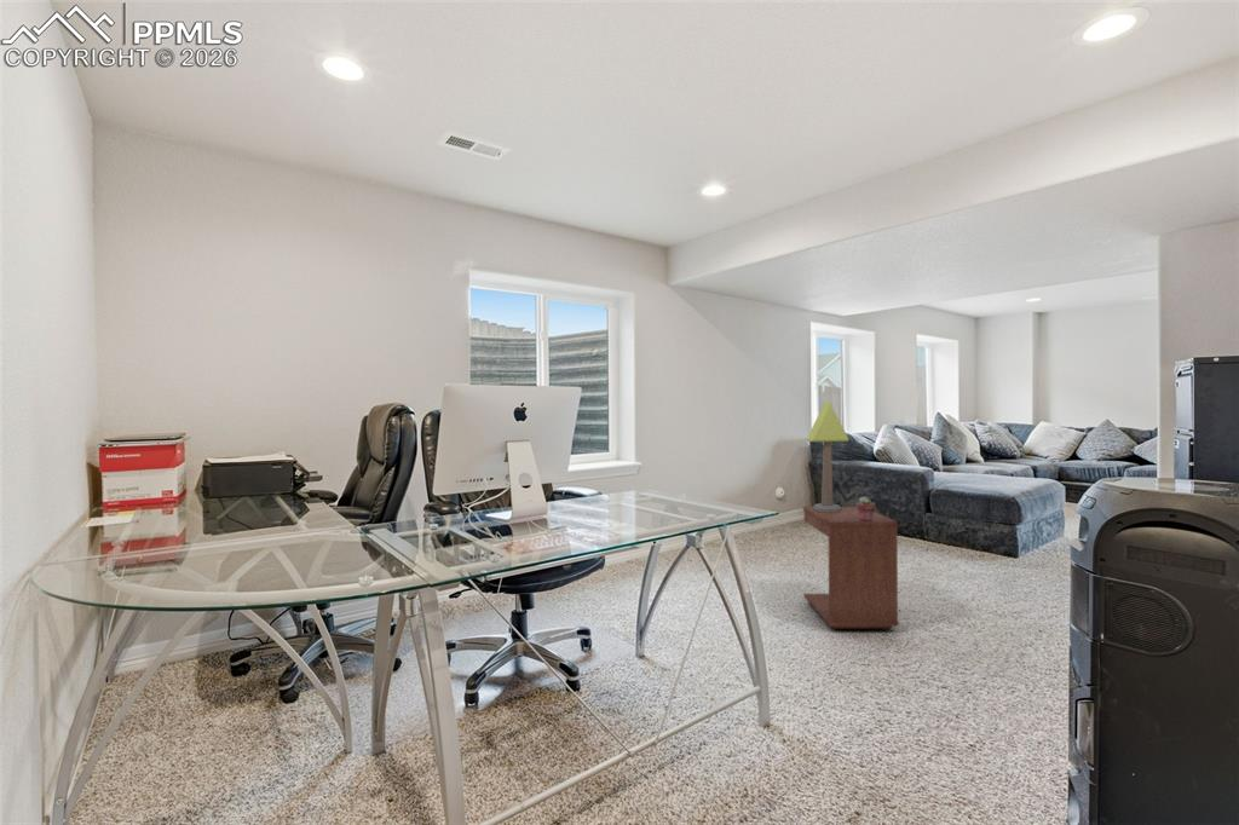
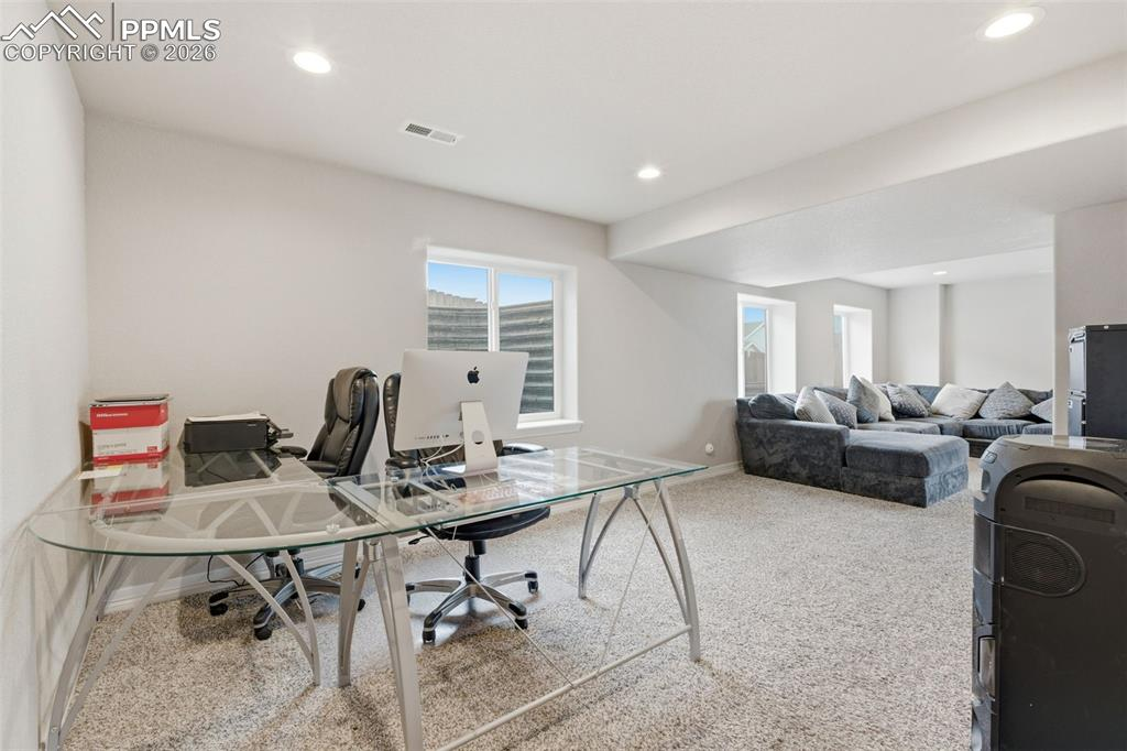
- table lamp [806,400,849,512]
- potted succulent [854,495,876,521]
- side table [802,506,899,629]
